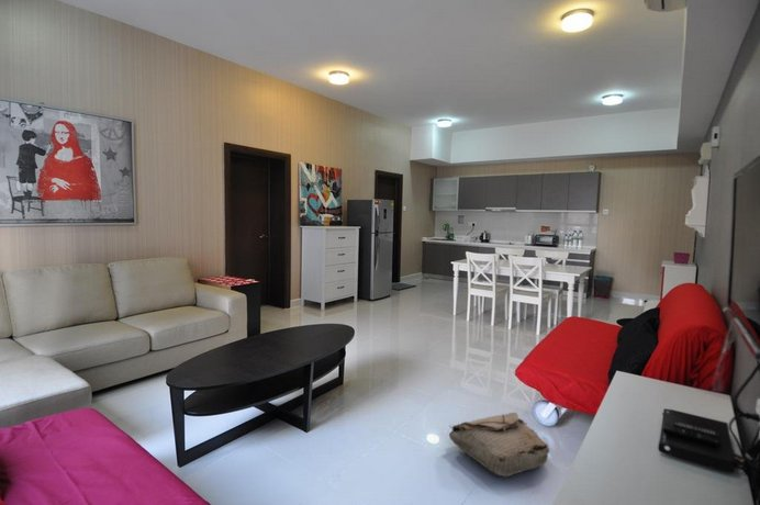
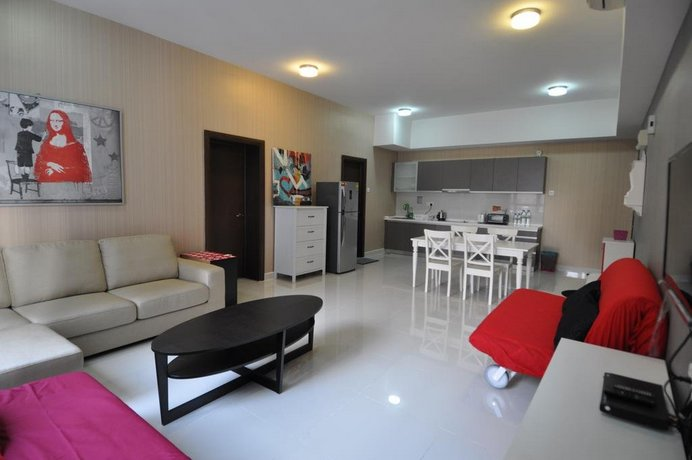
- bag [448,412,550,478]
